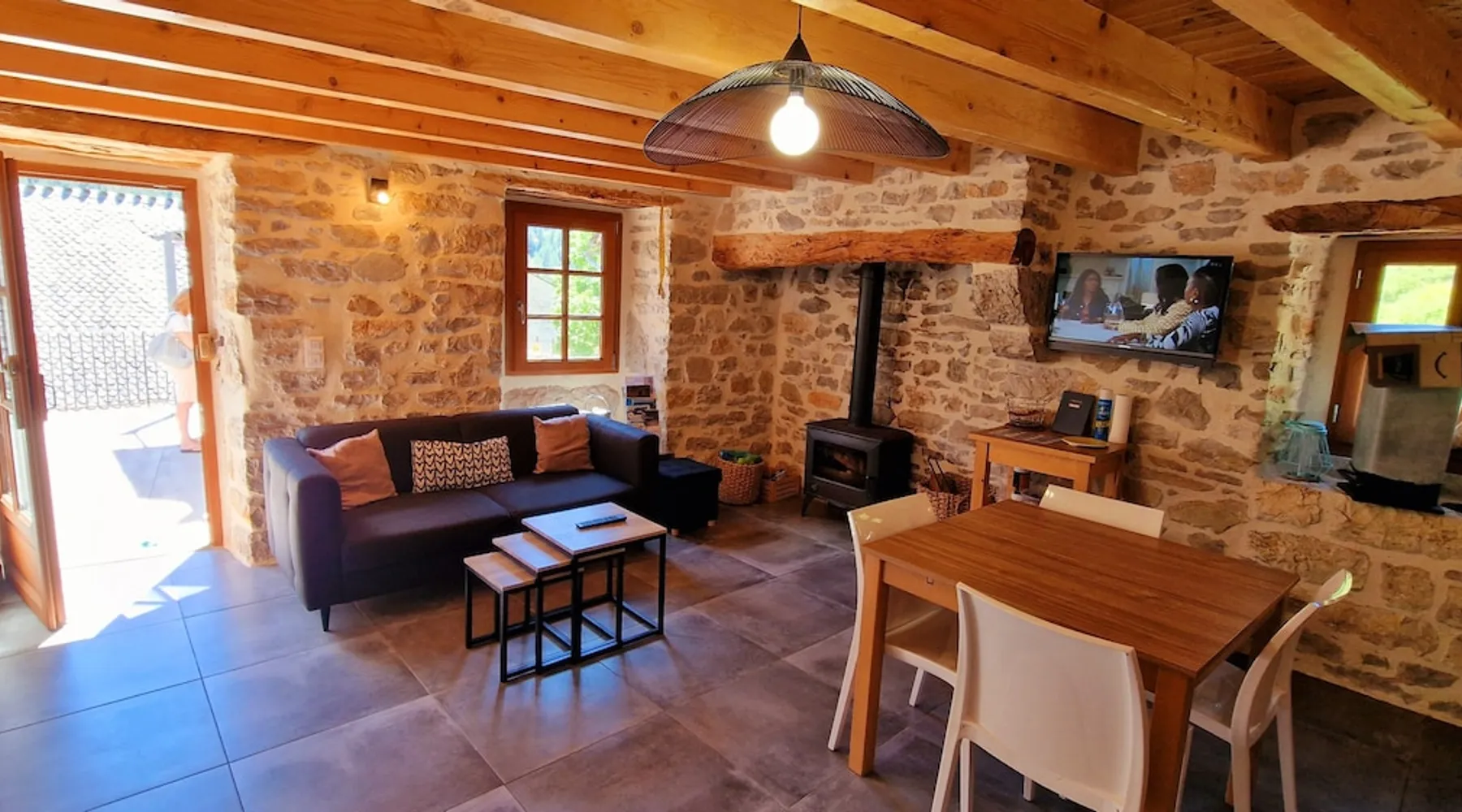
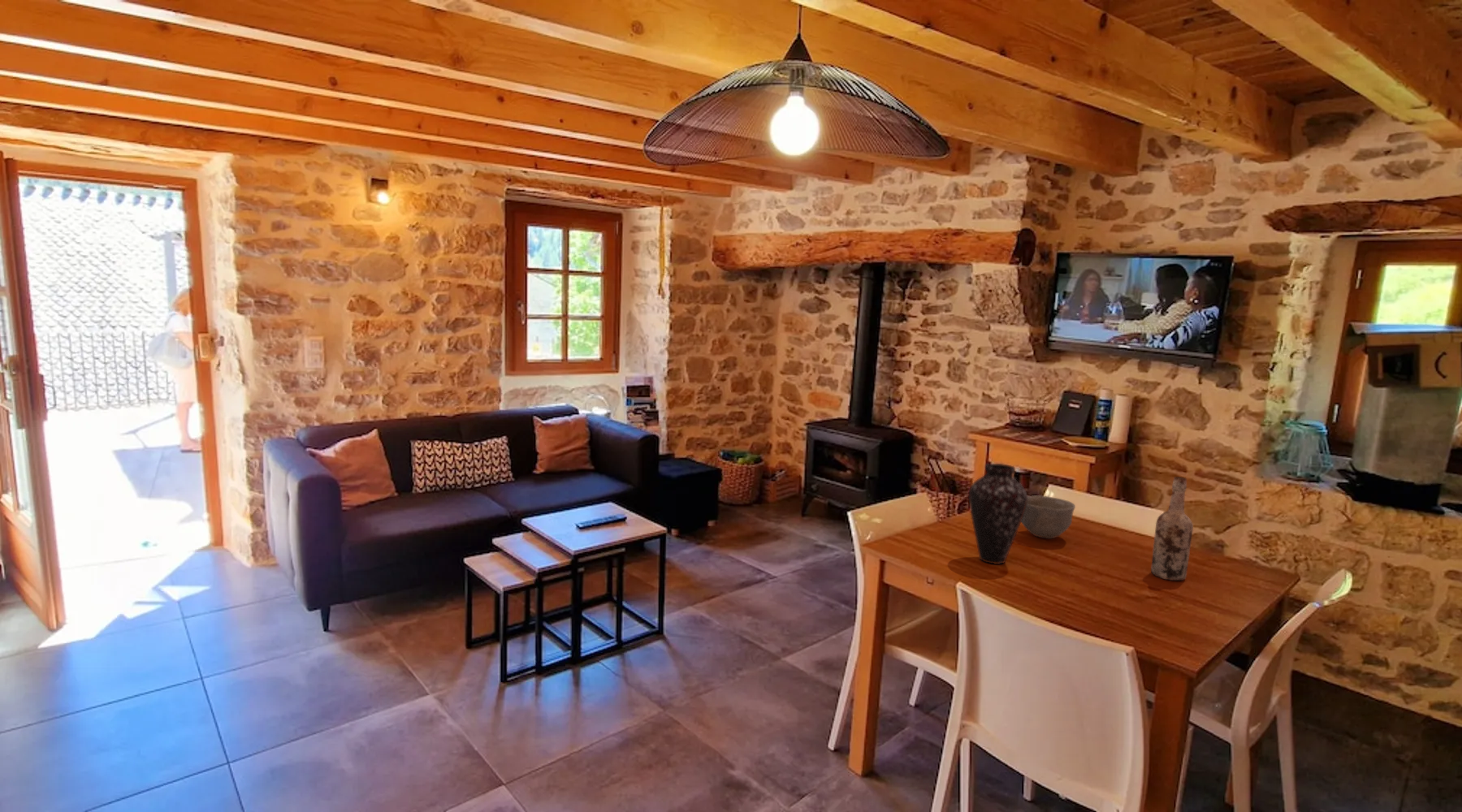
+ bowl [1021,495,1076,539]
+ vase [968,463,1028,565]
+ wine bottle [1150,476,1194,581]
